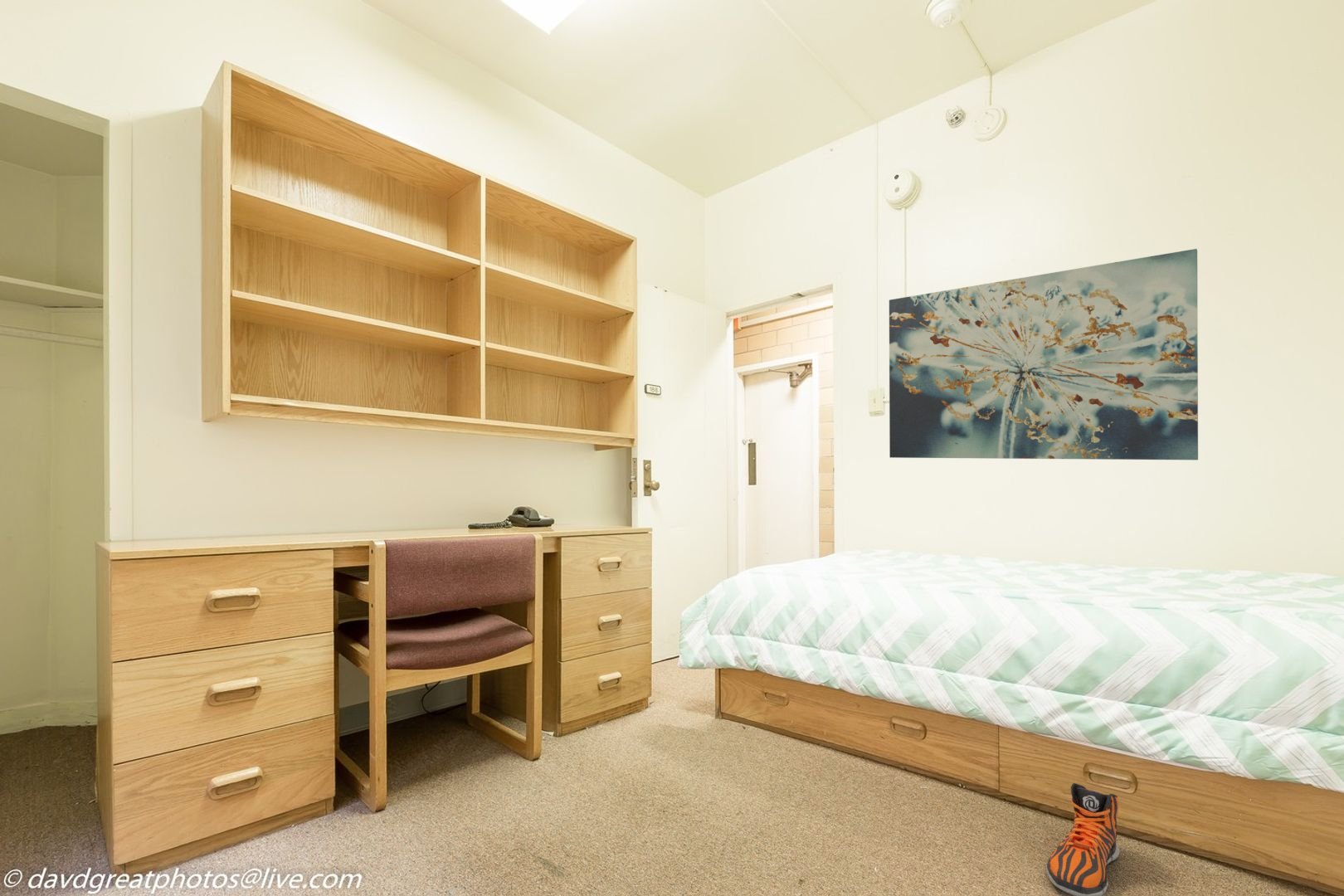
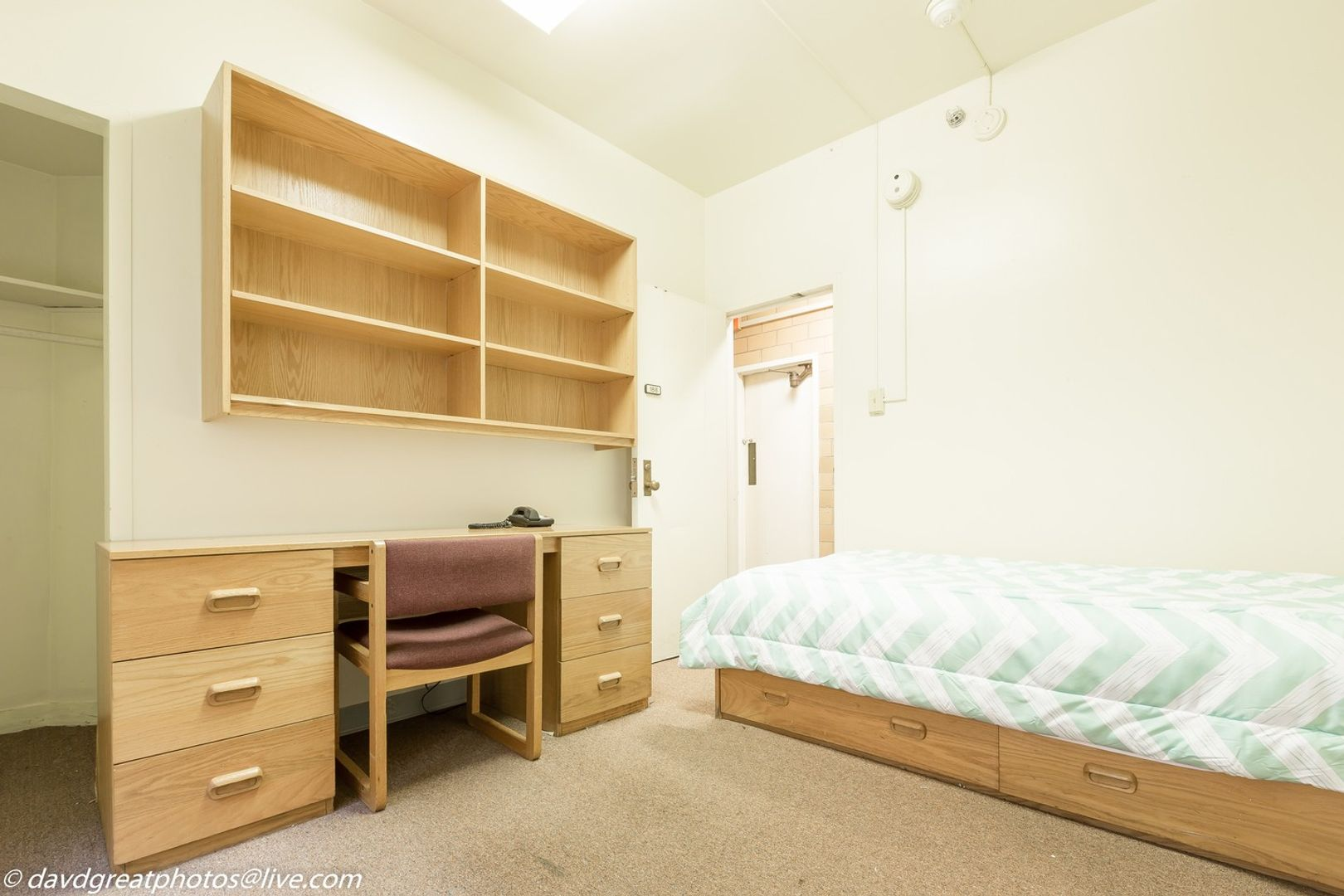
- wall art [889,248,1199,460]
- sneaker [1045,782,1120,896]
